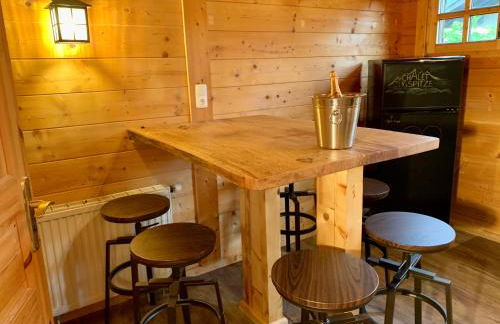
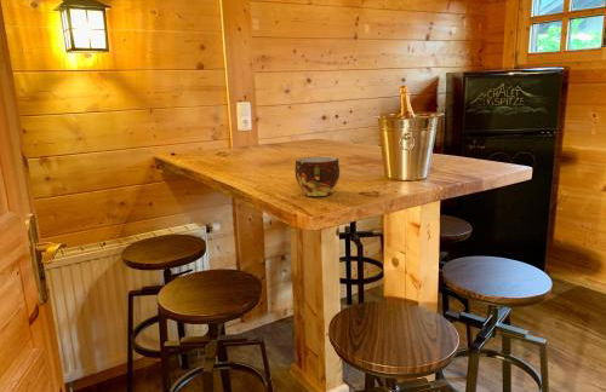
+ cup [293,155,341,197]
